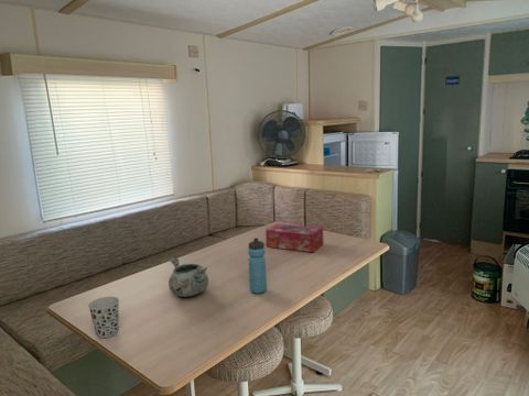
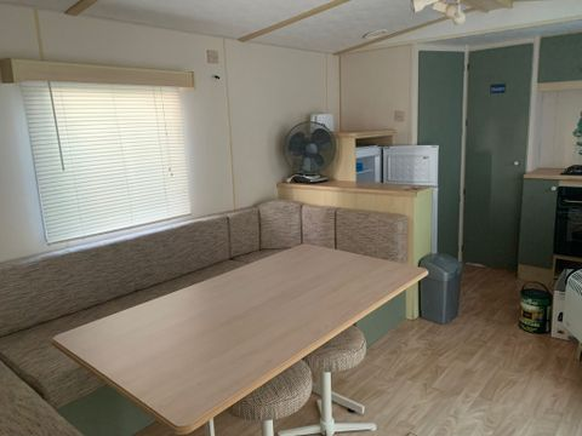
- decorative bowl [168,256,209,298]
- water bottle [247,237,268,295]
- tissue box [264,222,324,253]
- cup [87,296,120,339]
